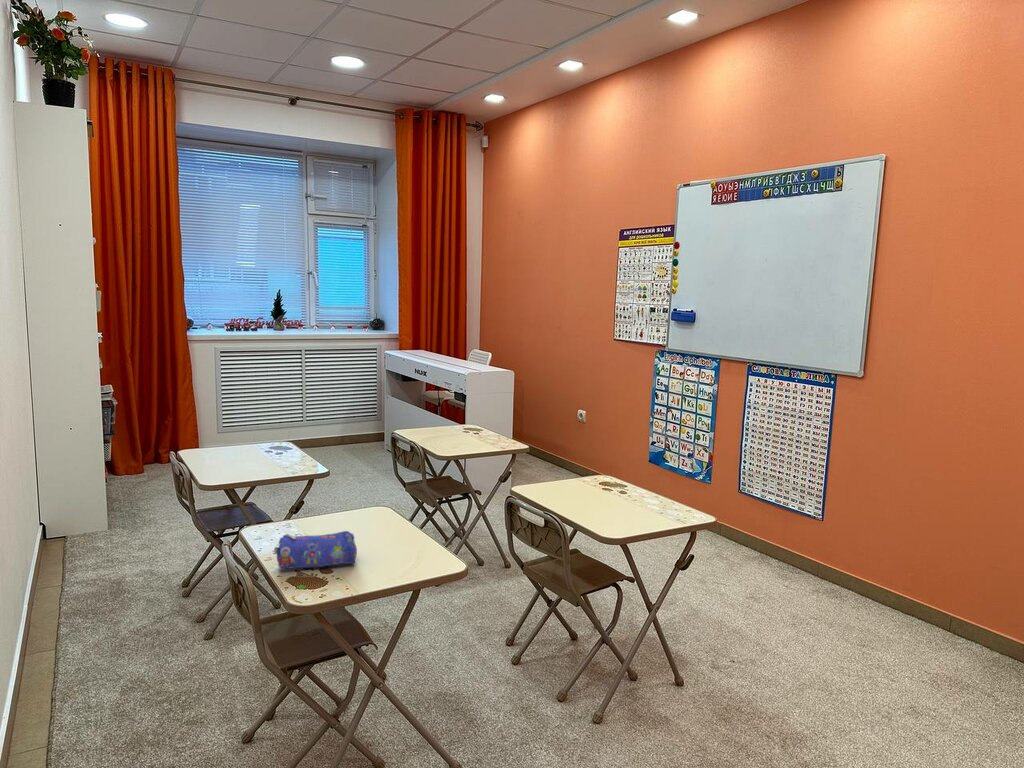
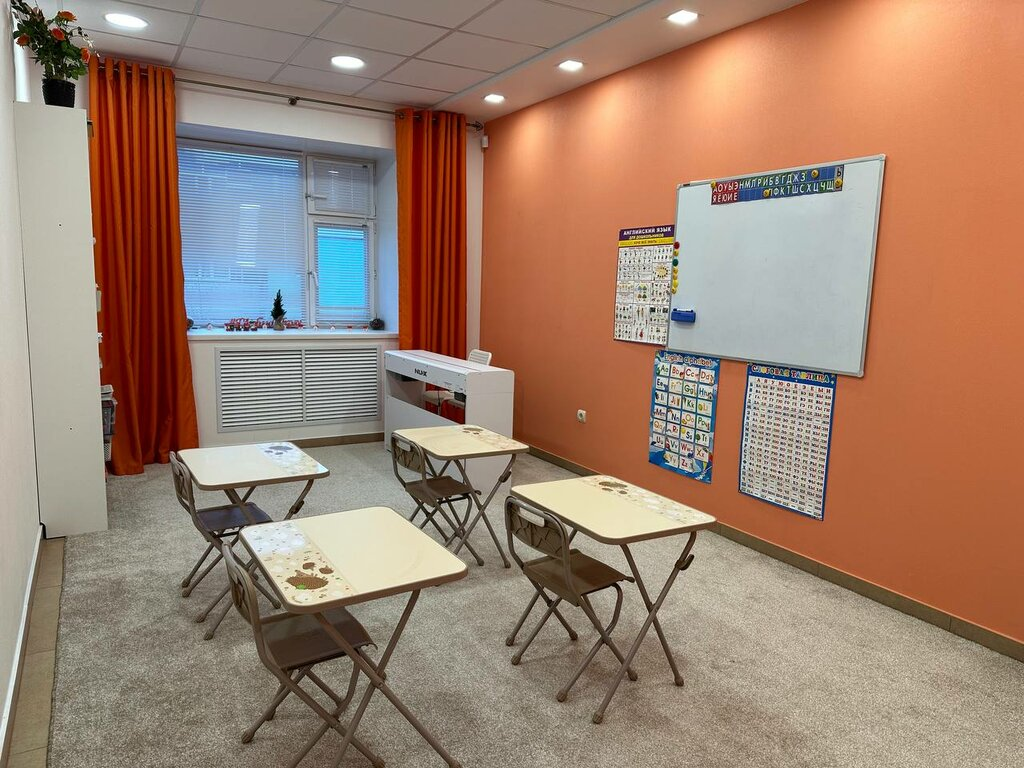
- pencil case [273,530,358,570]
